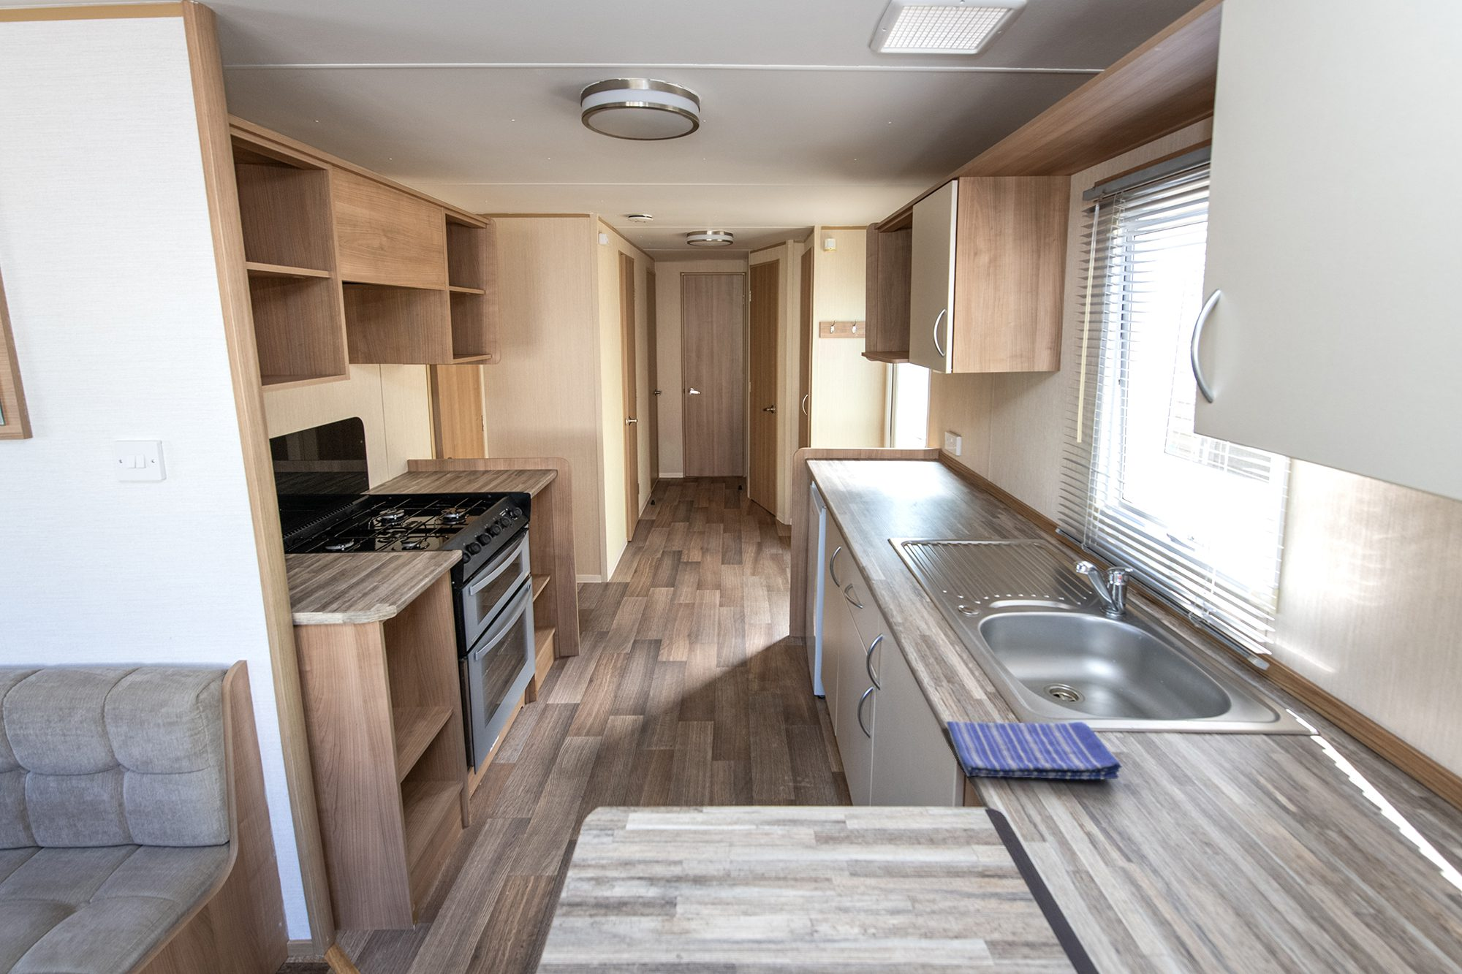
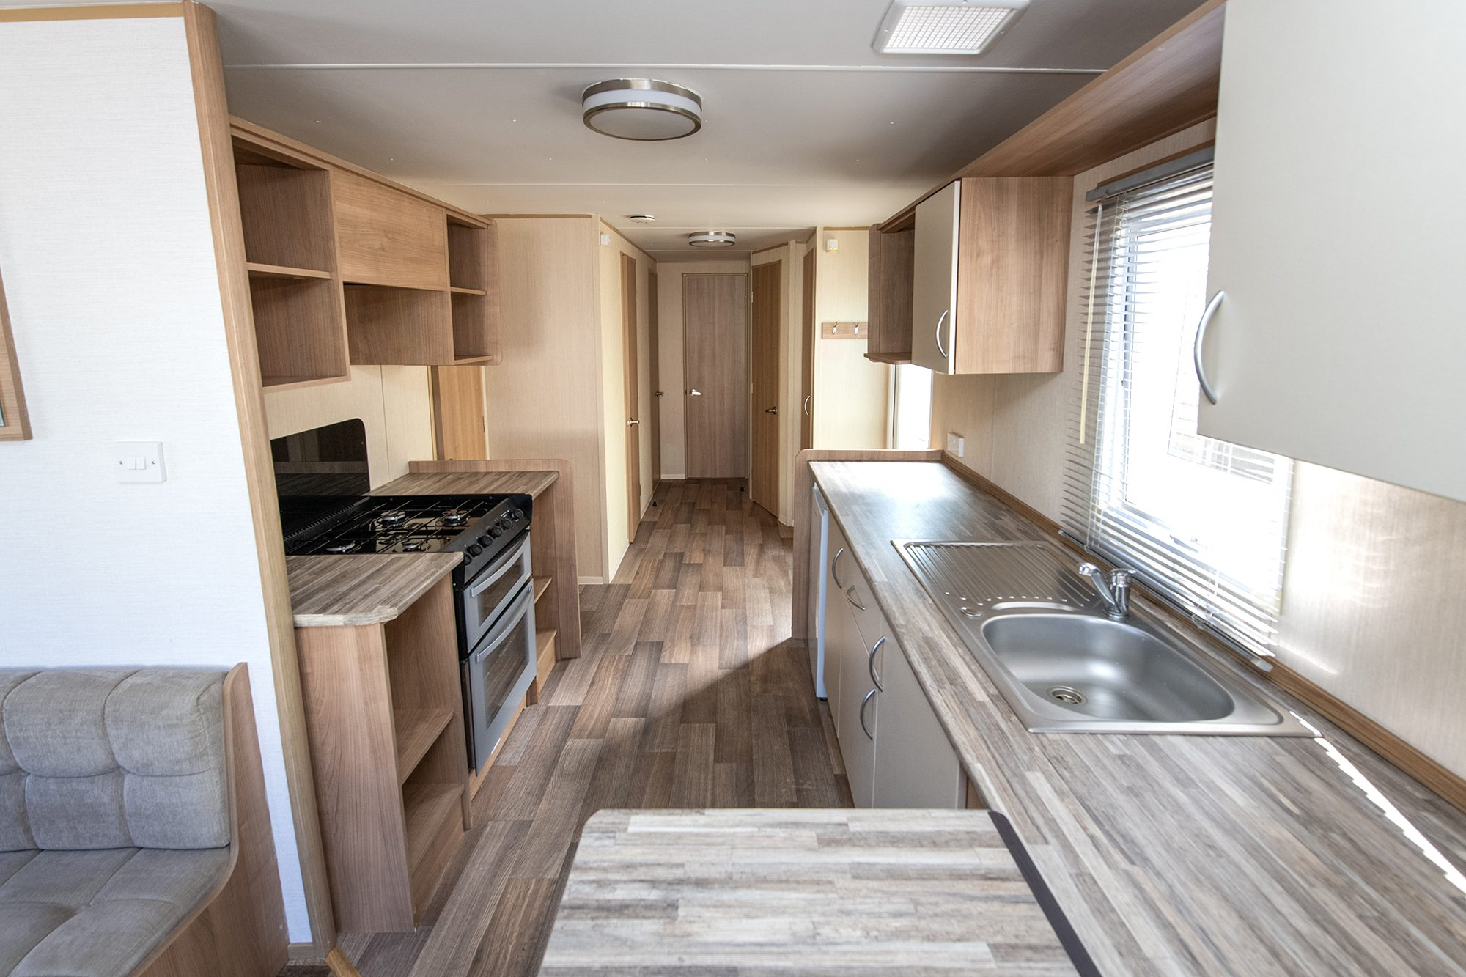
- dish towel [946,721,1123,781]
